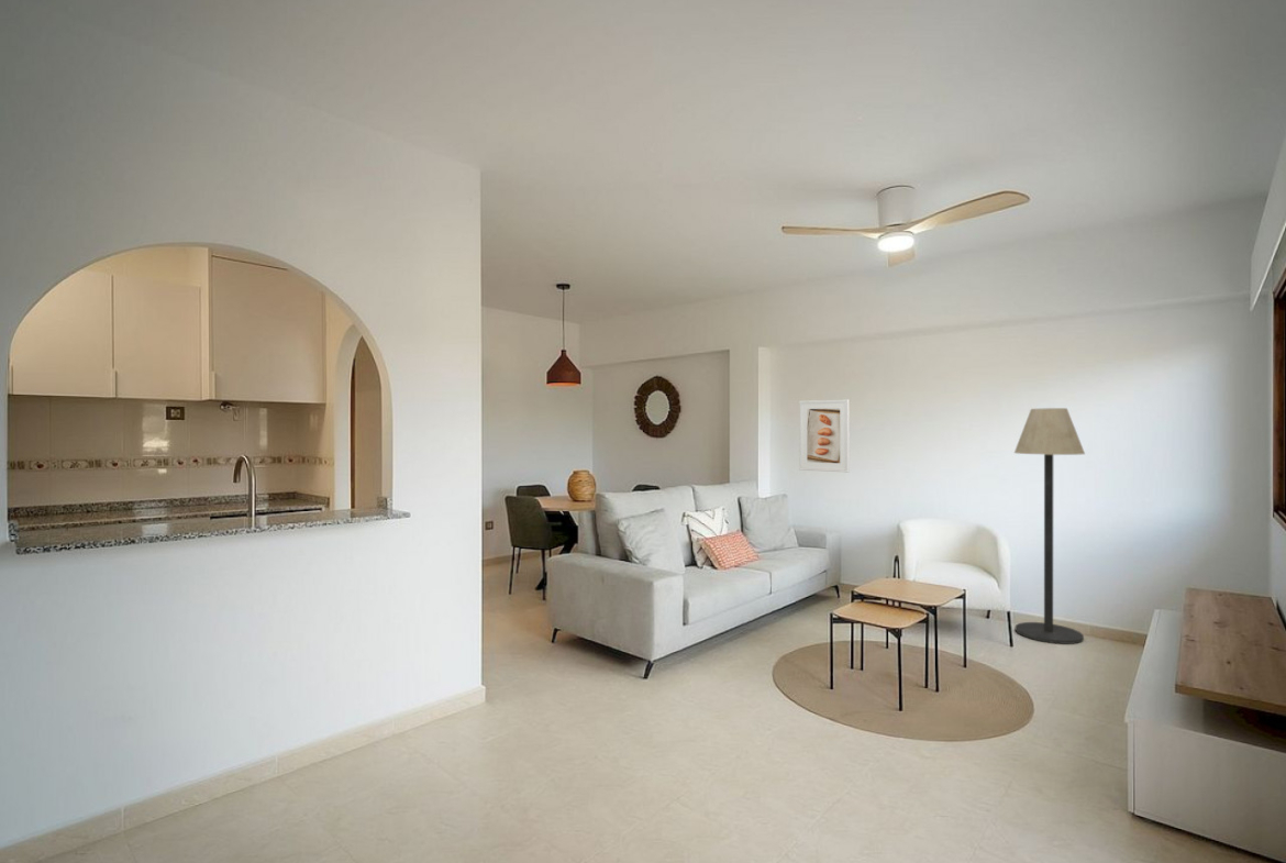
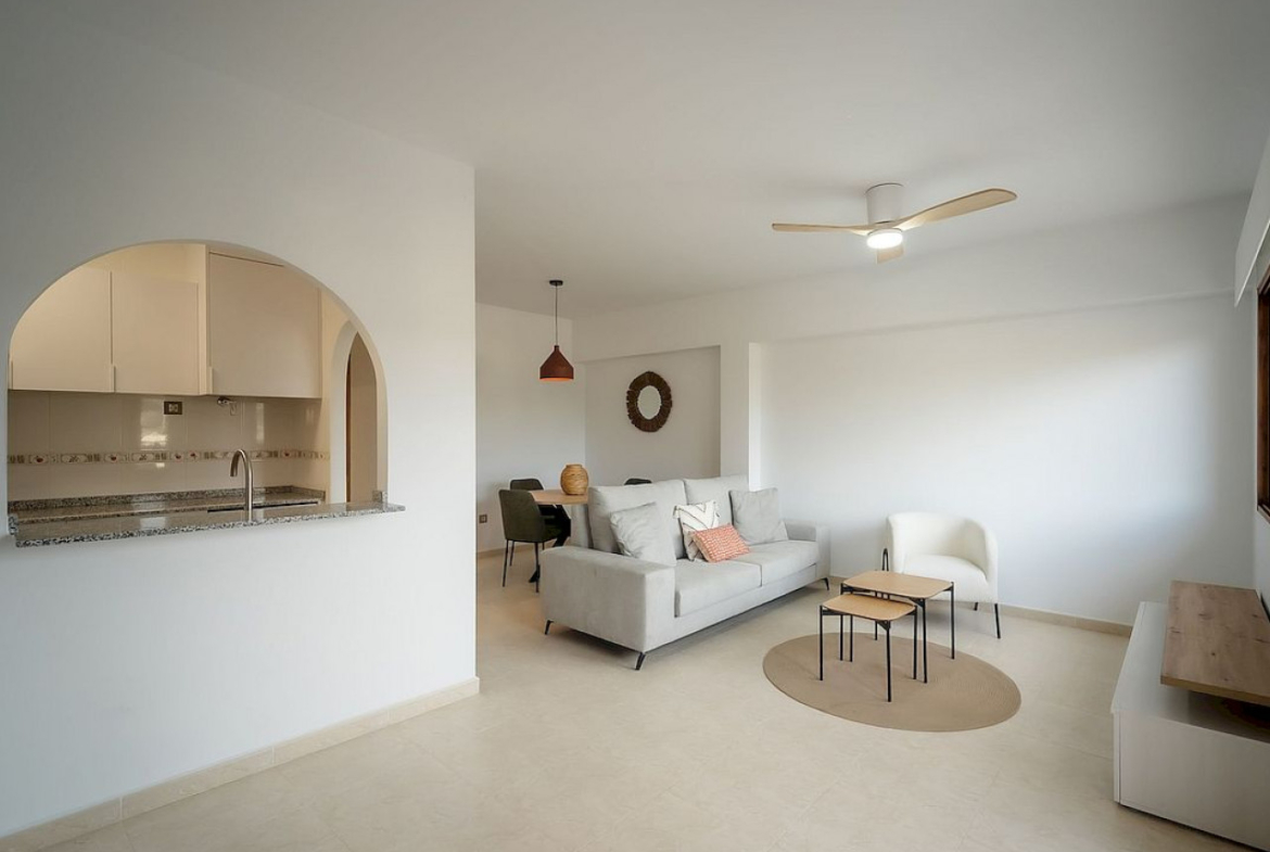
- floor lamp [1013,407,1086,645]
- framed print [798,398,851,474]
